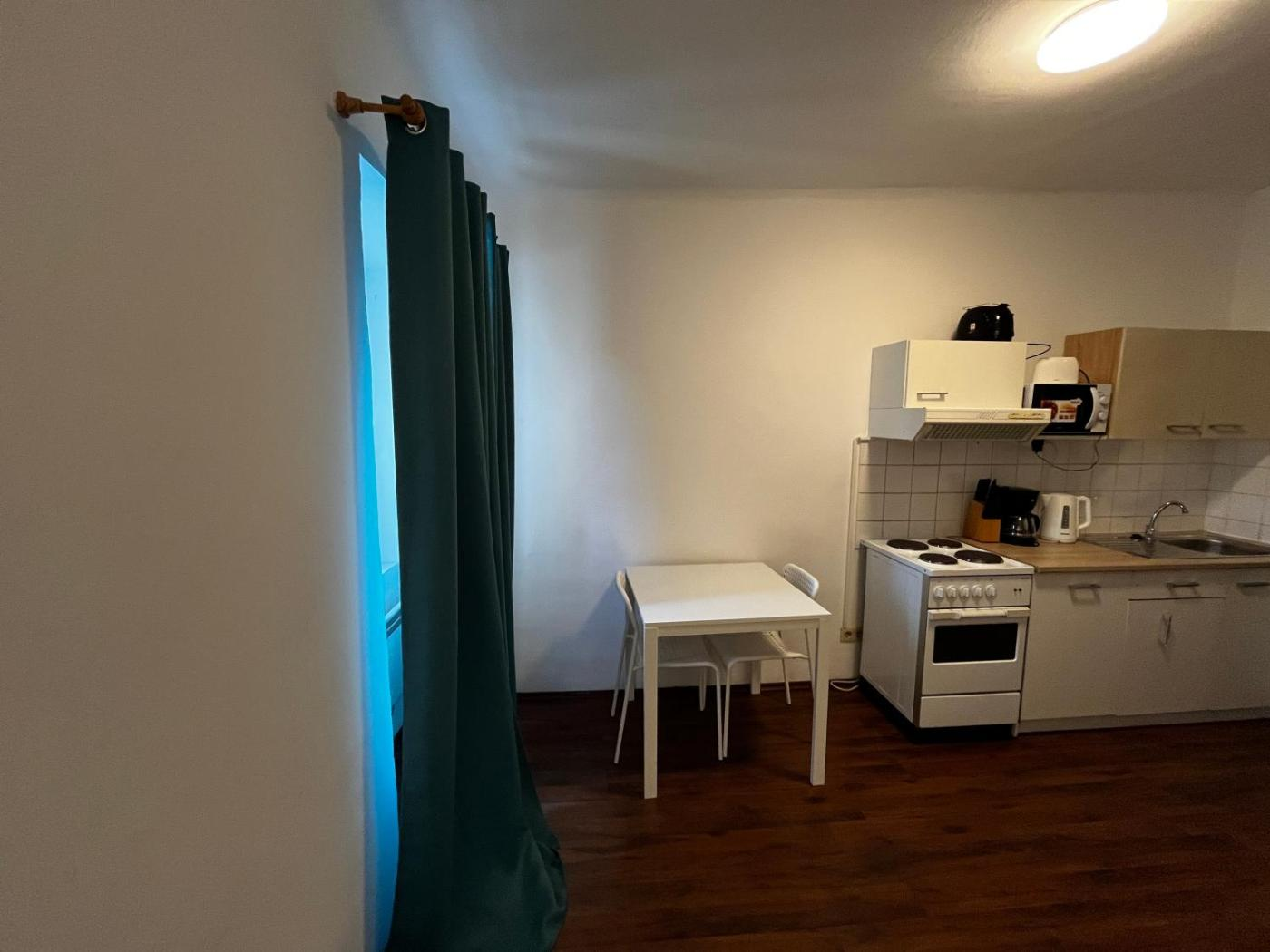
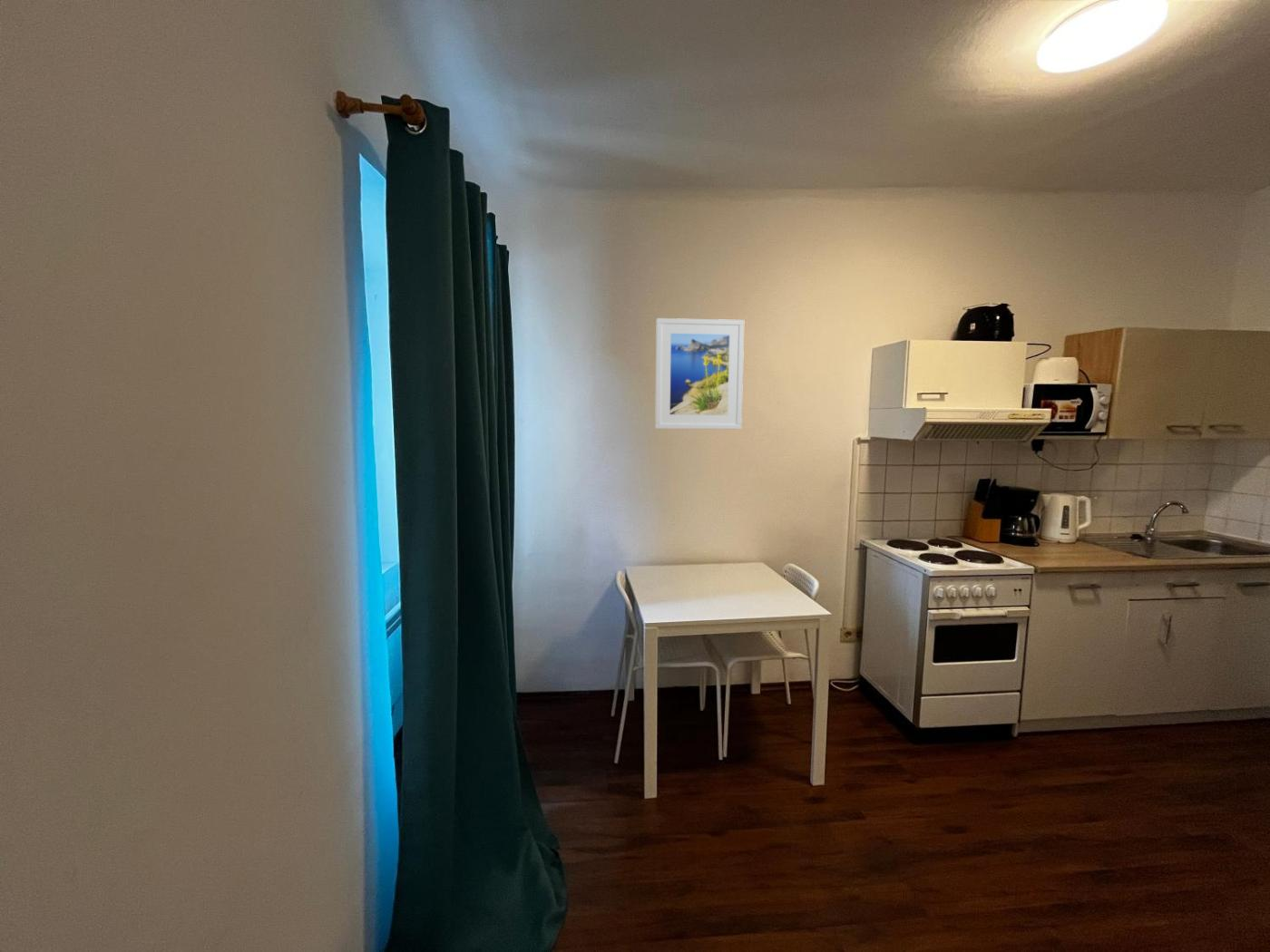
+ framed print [654,317,745,430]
